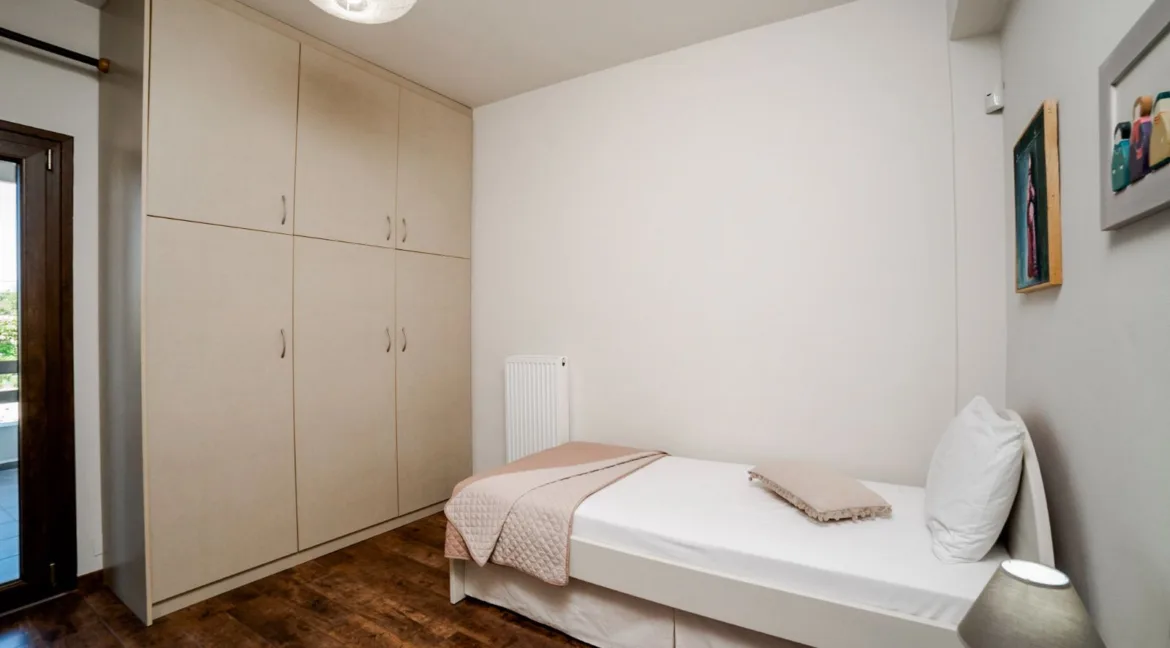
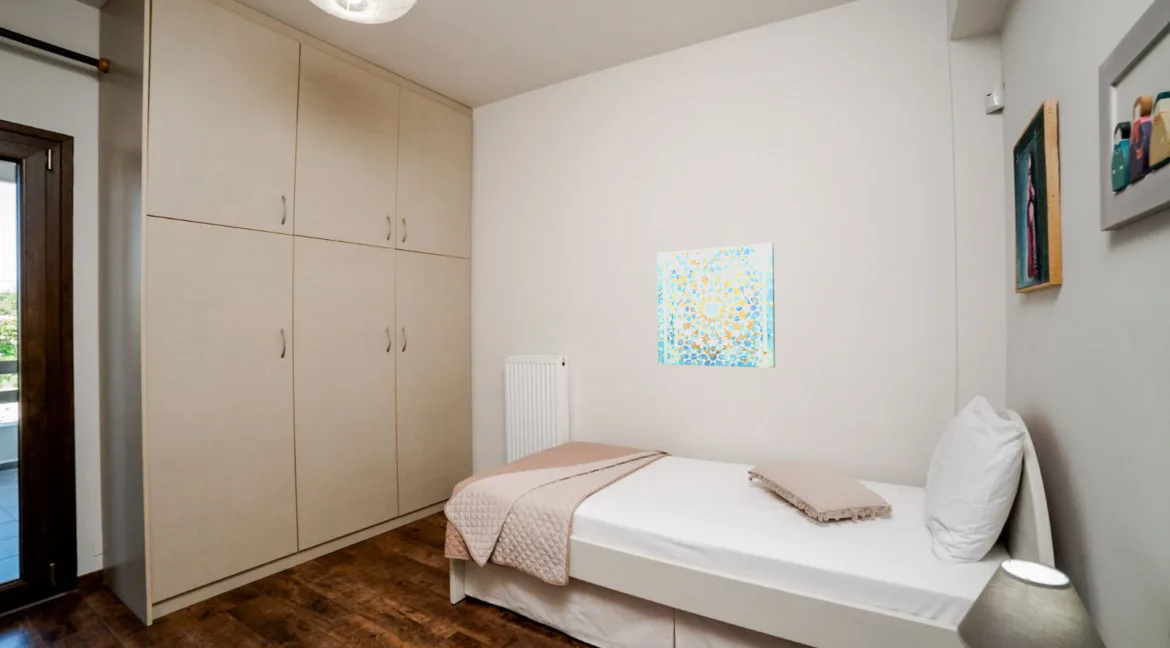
+ wall art [656,242,776,369]
